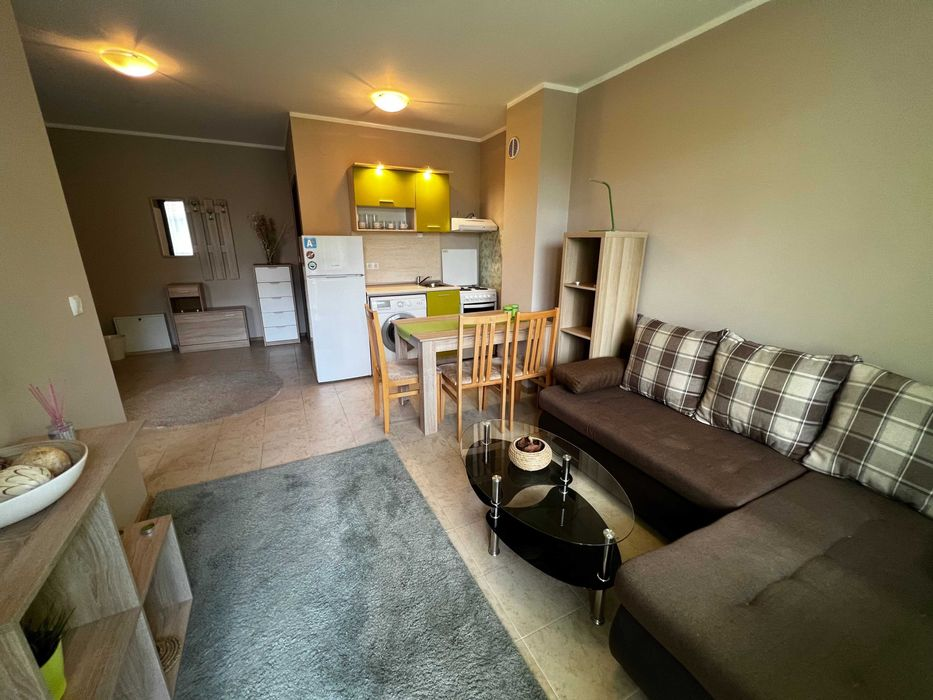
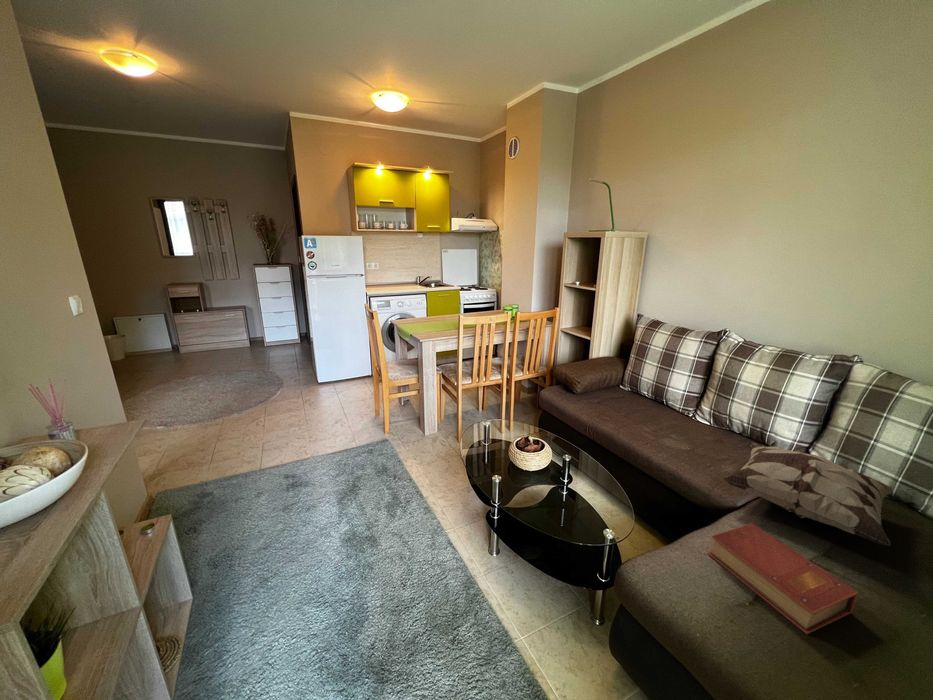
+ decorative pillow [721,441,896,547]
+ book [707,522,860,635]
